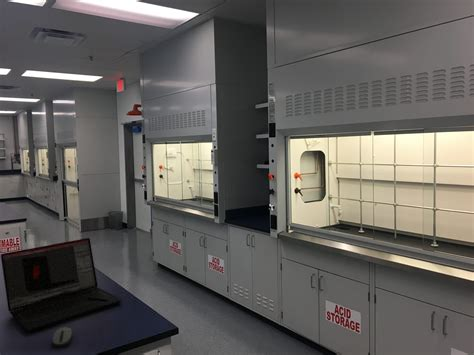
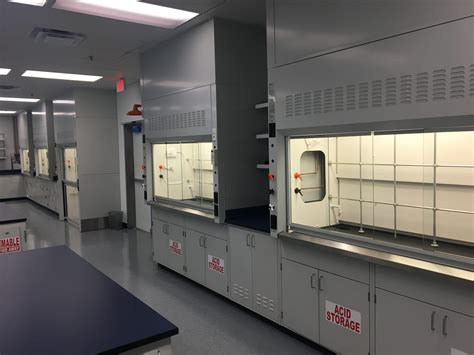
- computer mouse [52,326,74,347]
- laptop [0,237,122,333]
